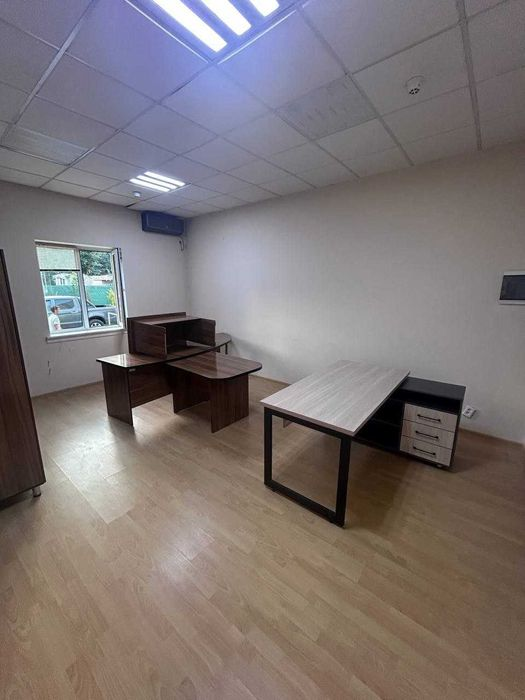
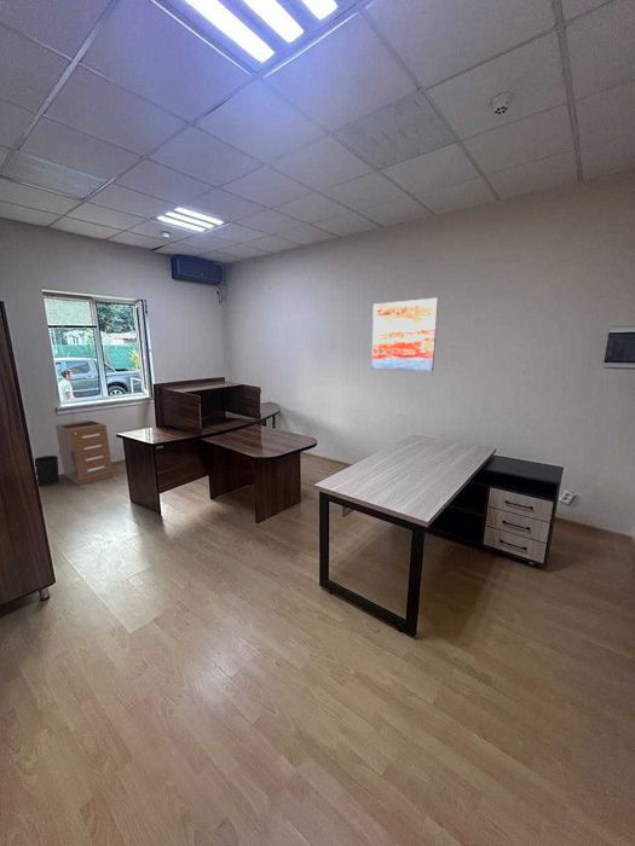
+ filing cabinet [54,419,114,487]
+ wastebasket [33,454,60,488]
+ wall art [370,297,439,372]
